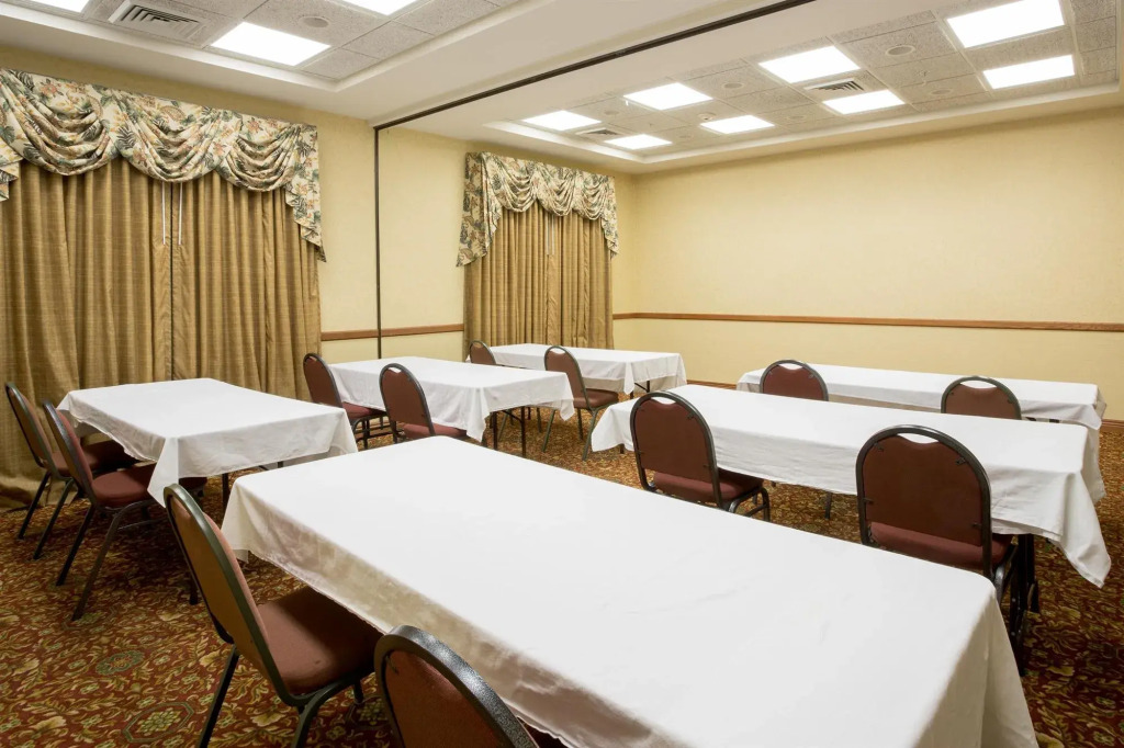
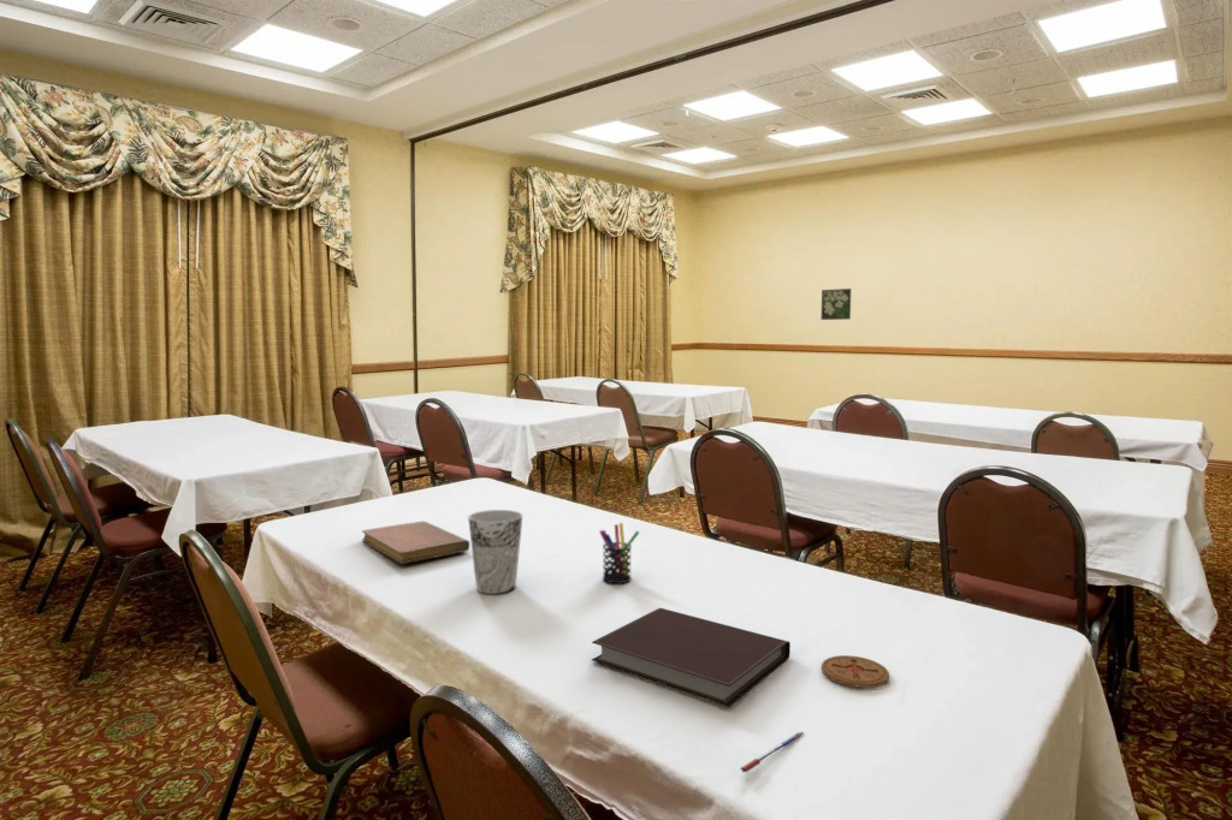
+ notebook [591,607,792,708]
+ pen holder [598,522,640,584]
+ coaster [821,654,890,689]
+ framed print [819,287,852,321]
+ notebook [361,521,470,565]
+ pen [739,731,806,773]
+ cup [467,509,523,595]
